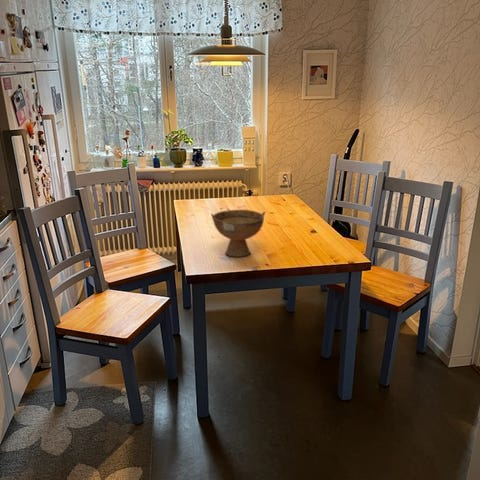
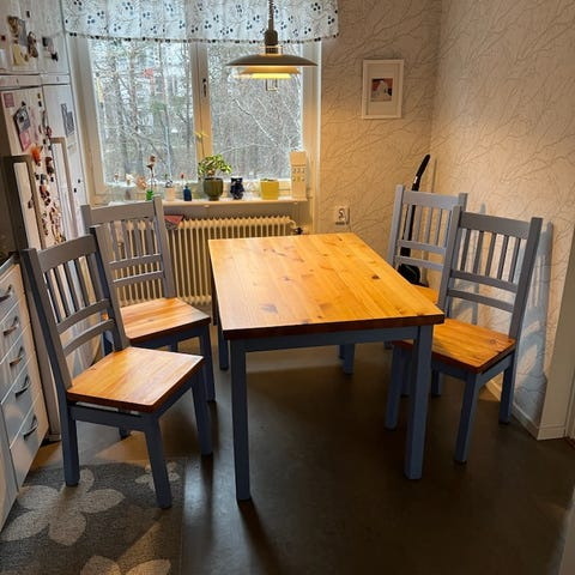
- bowl [210,209,266,258]
